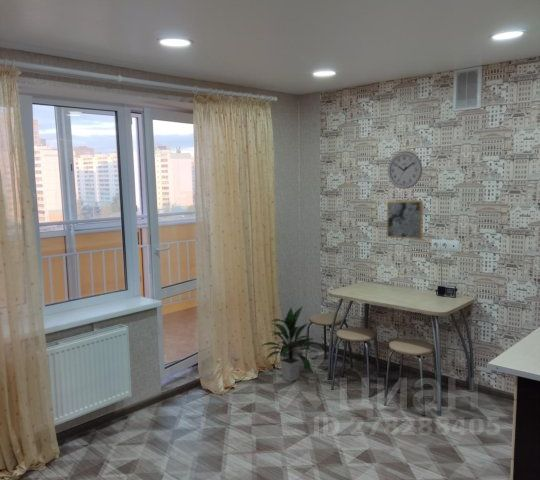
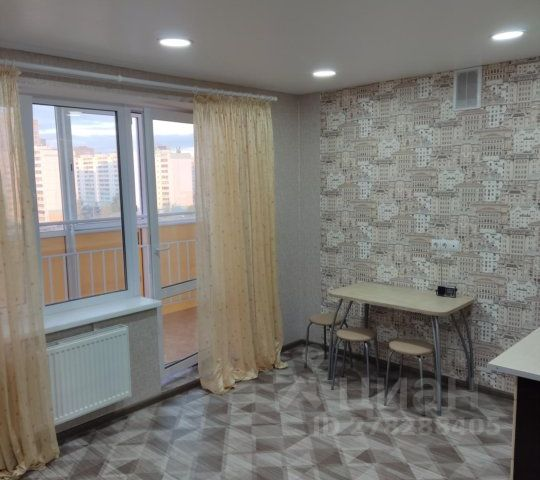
- wall art [386,200,424,240]
- indoor plant [260,305,314,383]
- wall clock [387,150,423,190]
